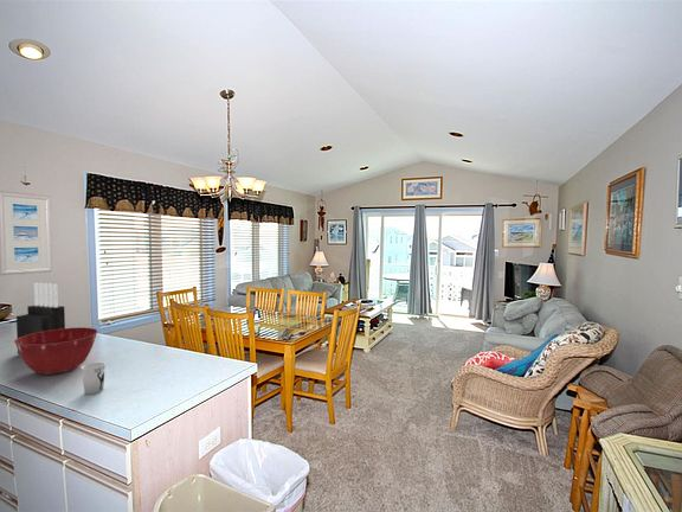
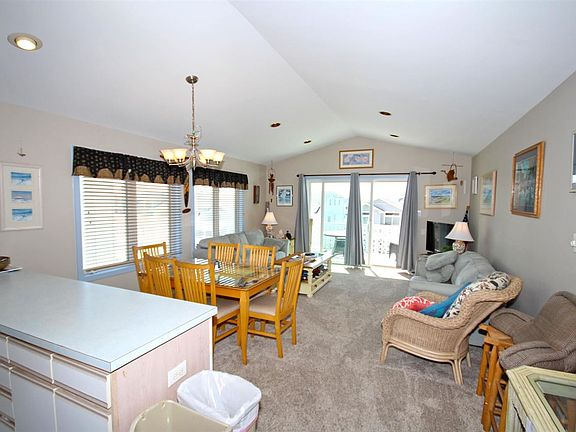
- knife block [15,282,66,356]
- cup [81,360,107,396]
- mixing bowl [13,326,99,376]
